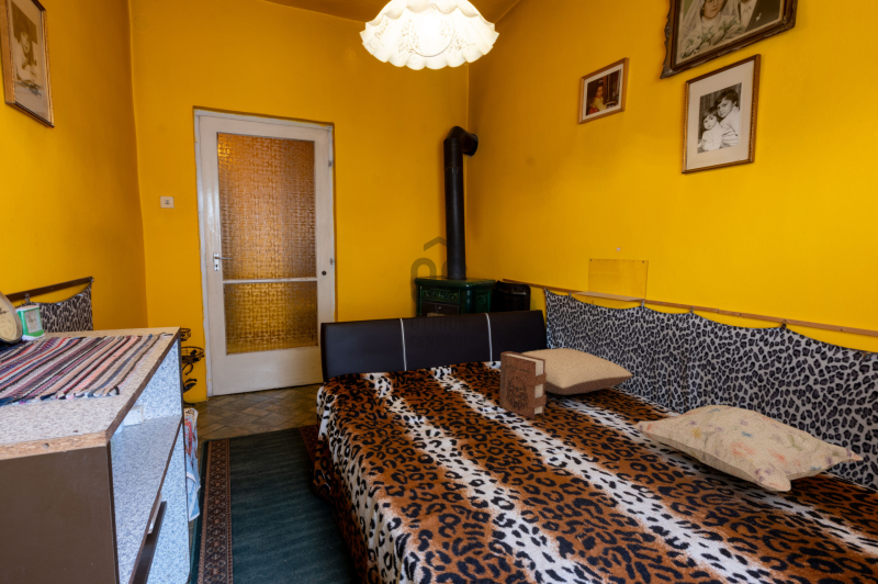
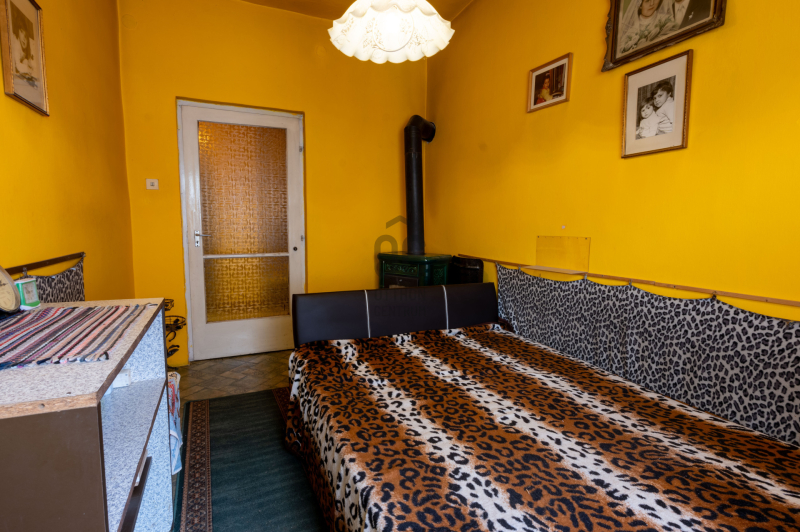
- pillow [520,347,634,395]
- decorative pillow [632,404,864,492]
- book [499,350,548,420]
